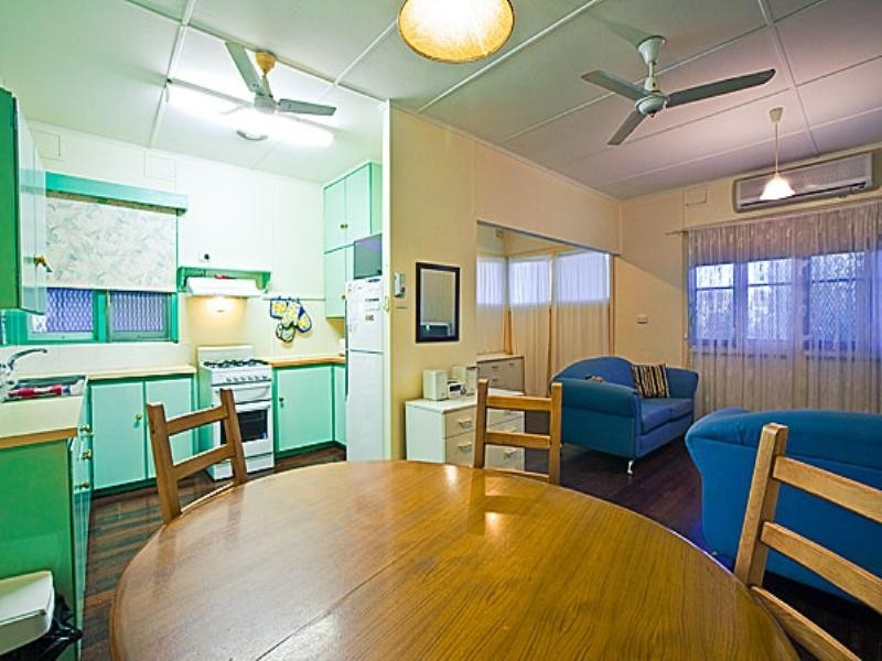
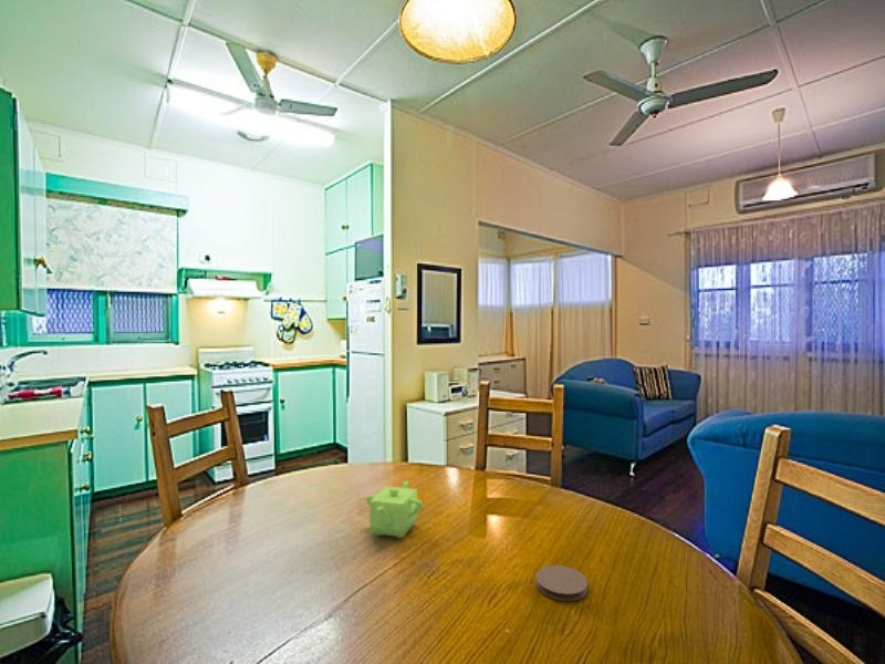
+ coaster [534,564,589,602]
+ teapot [365,479,424,539]
